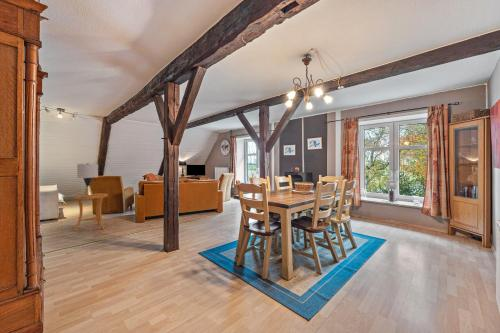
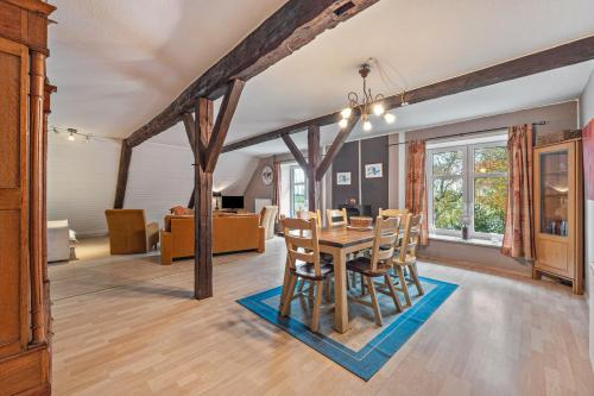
- lamp [76,162,99,195]
- side table [73,192,109,232]
